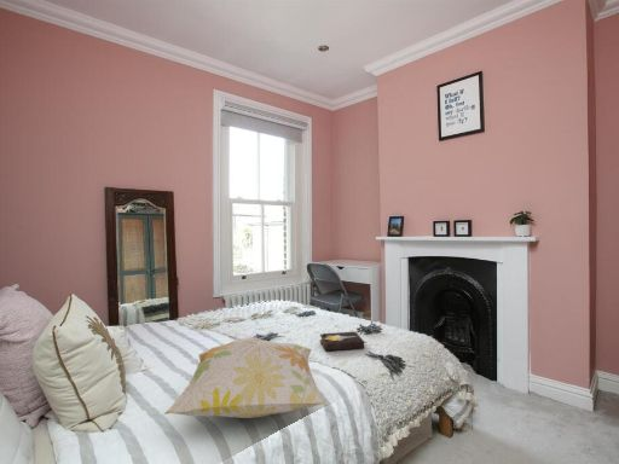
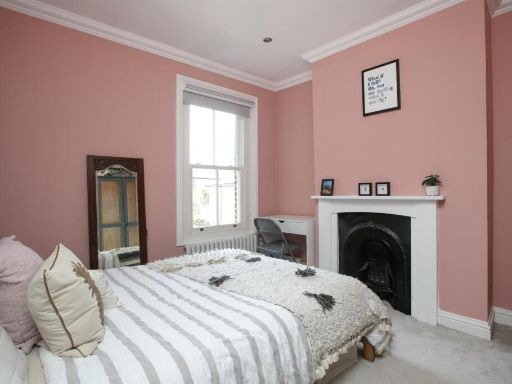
- decorative pillow [163,336,328,419]
- hardback book [319,330,368,353]
